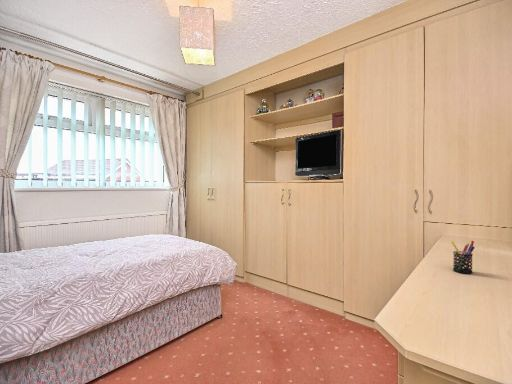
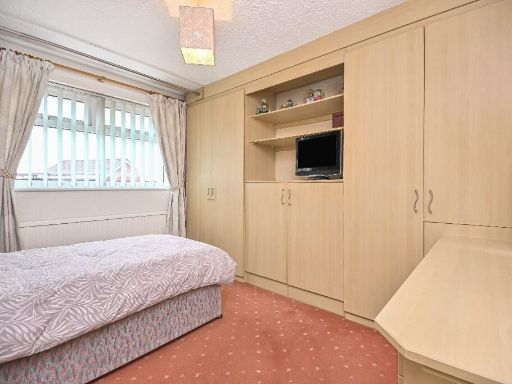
- pen holder [450,240,476,275]
